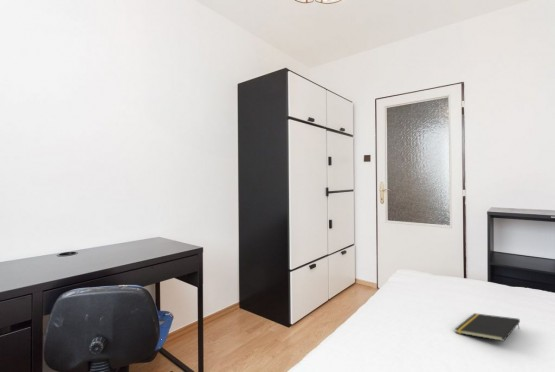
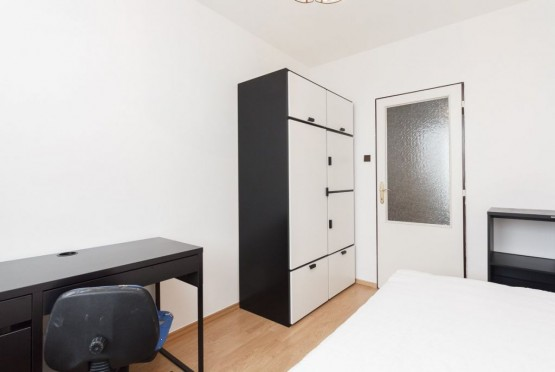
- notepad [454,312,521,342]
